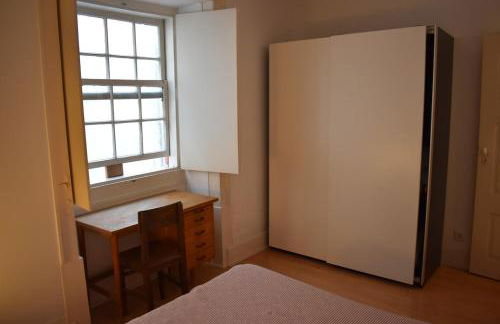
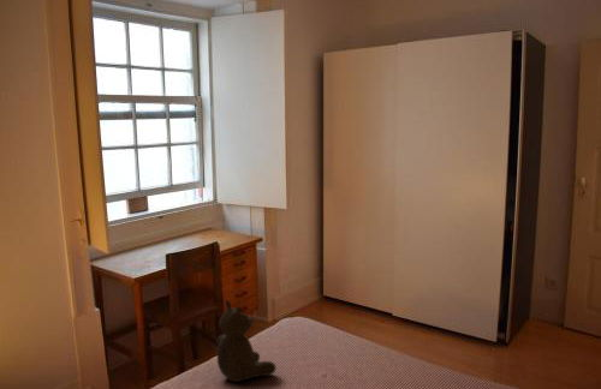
+ teddy bear [215,299,278,383]
